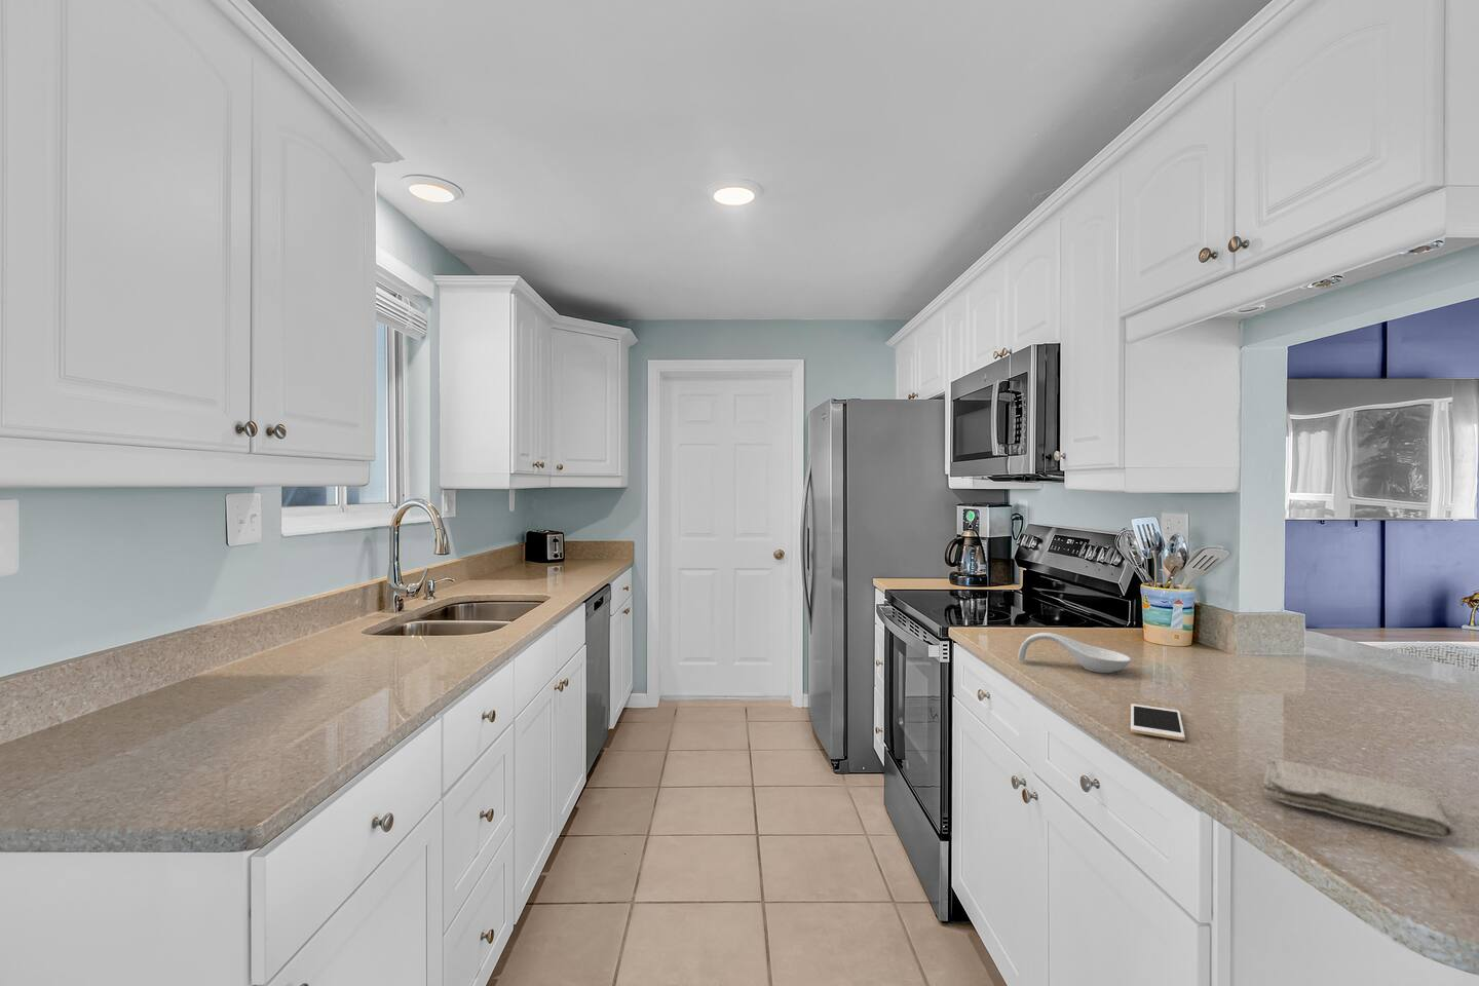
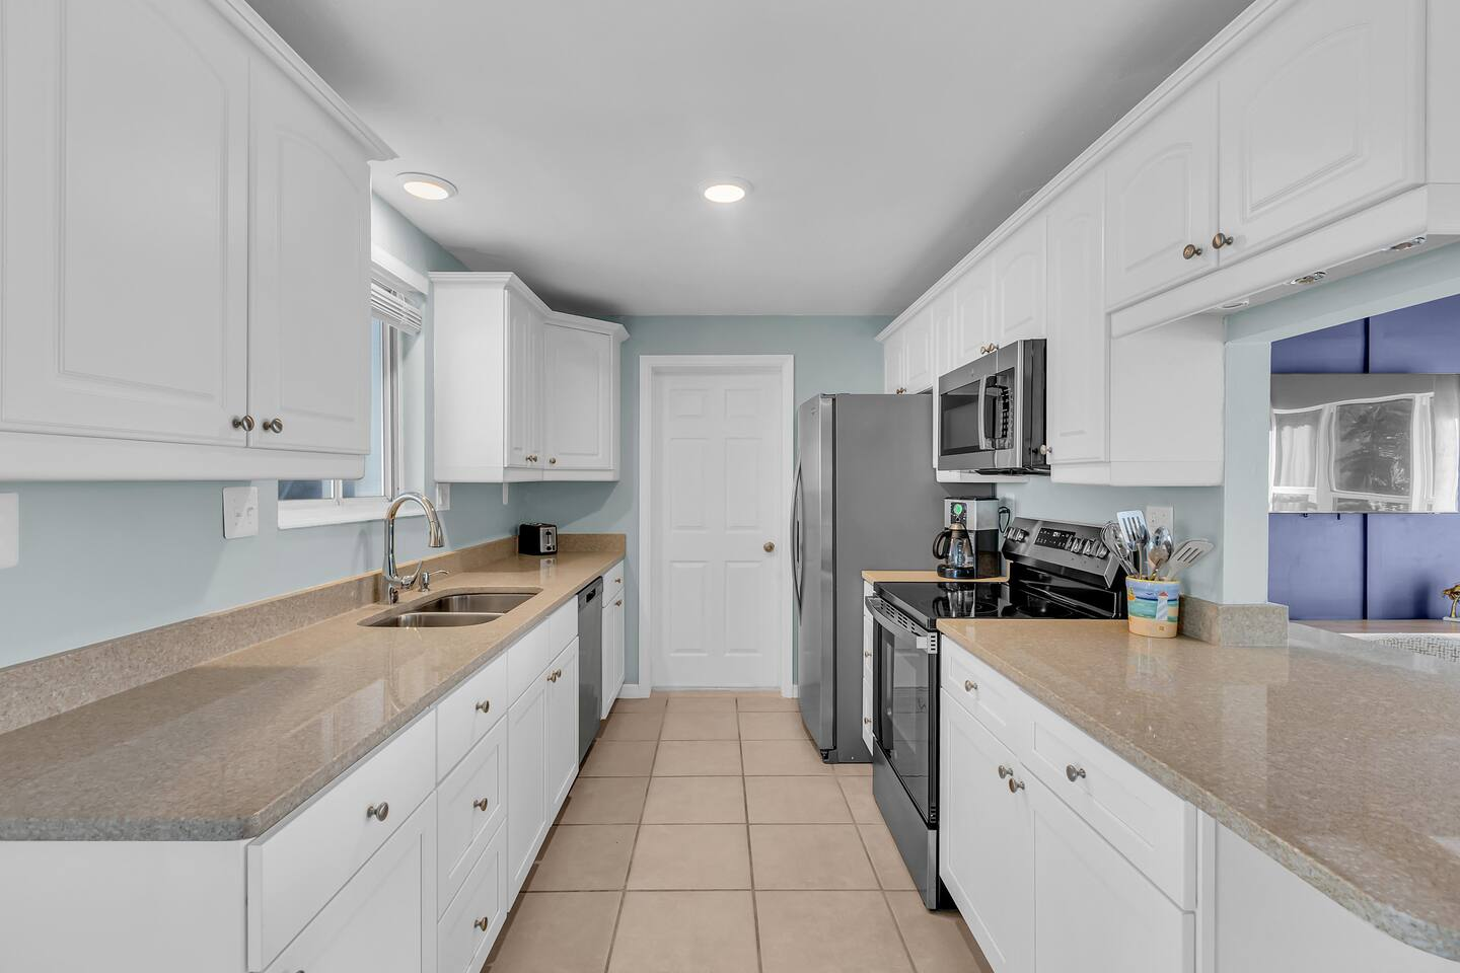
- cell phone [1130,702,1186,742]
- spoon rest [1017,632,1132,673]
- washcloth [1262,758,1456,840]
